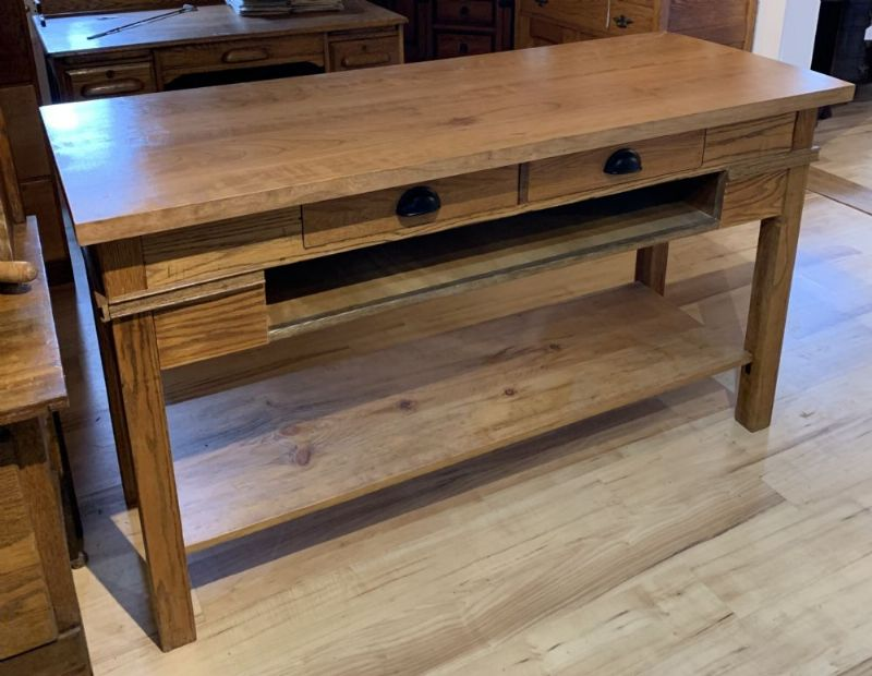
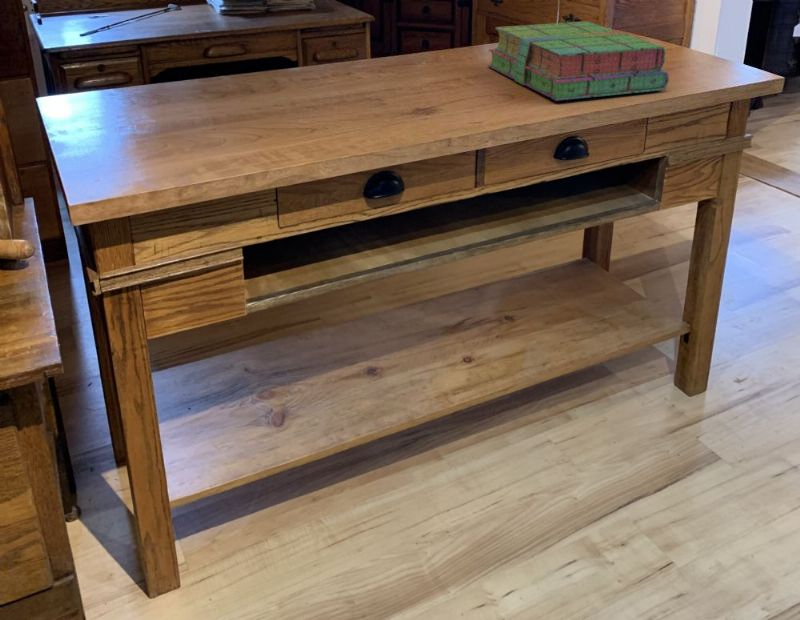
+ stack of books [487,20,670,102]
